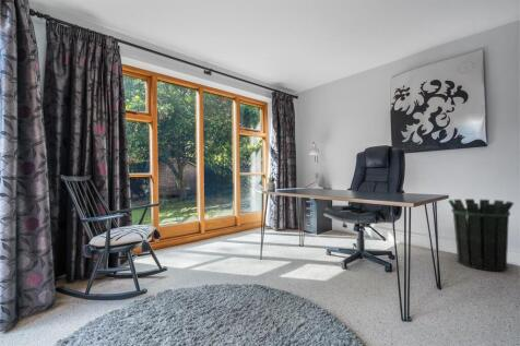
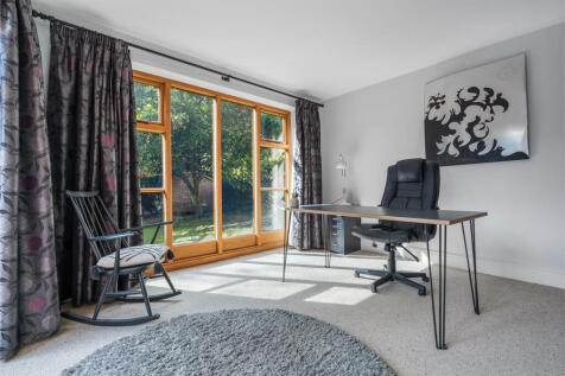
- waste bin [447,198,515,272]
